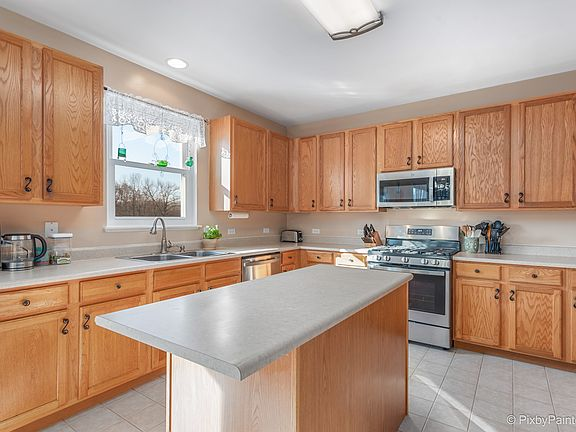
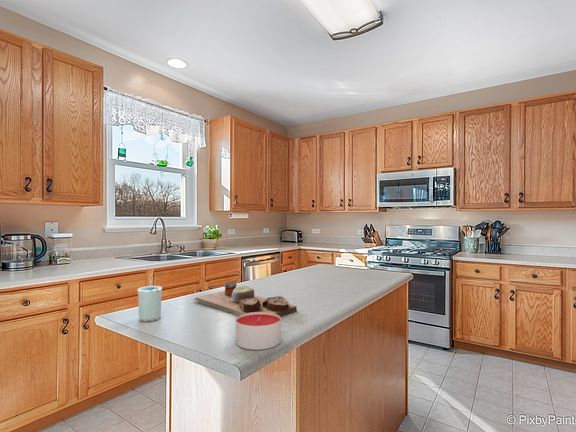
+ cutting board [193,282,298,317]
+ cup [137,279,163,323]
+ candle [235,312,282,351]
